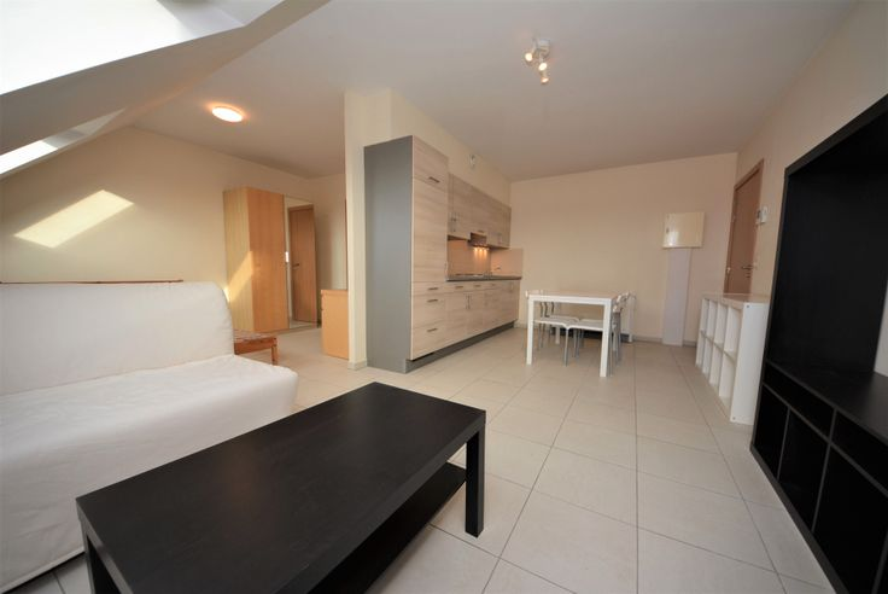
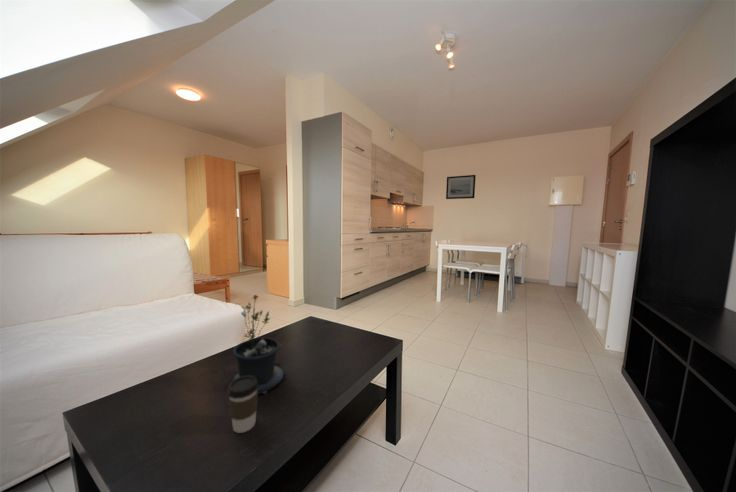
+ potted plant [232,294,285,395]
+ wall art [445,174,477,200]
+ coffee cup [226,376,259,434]
